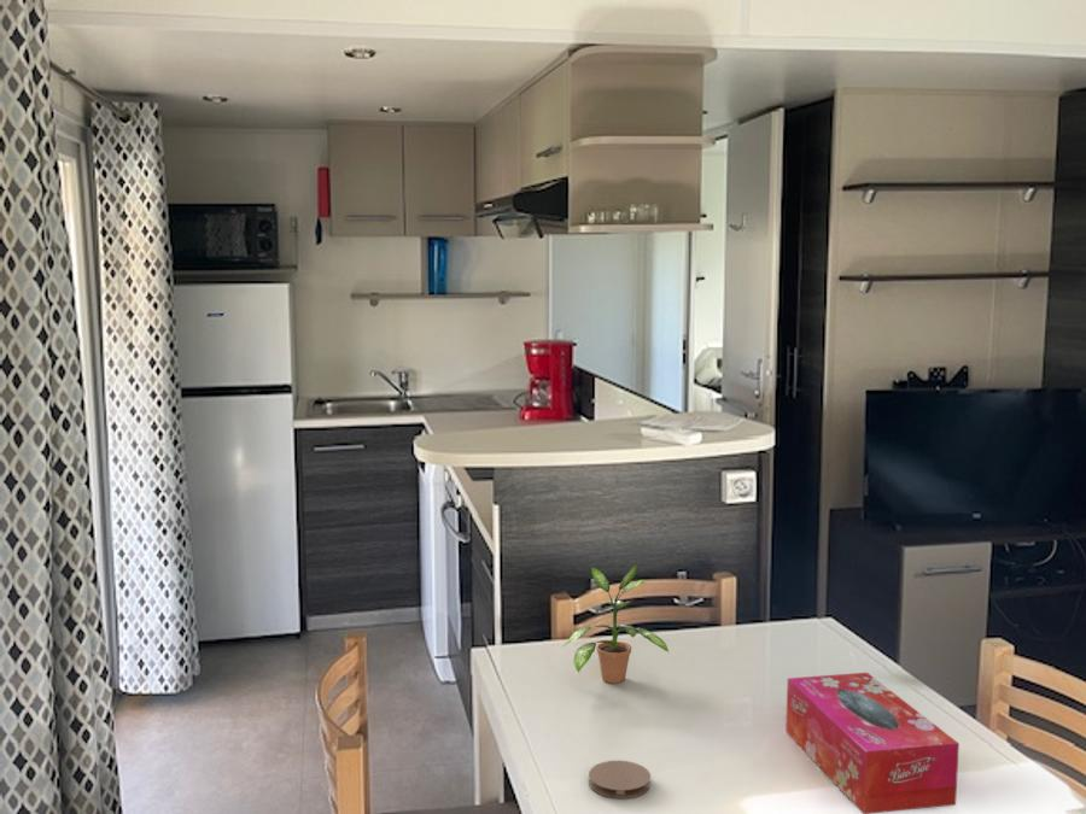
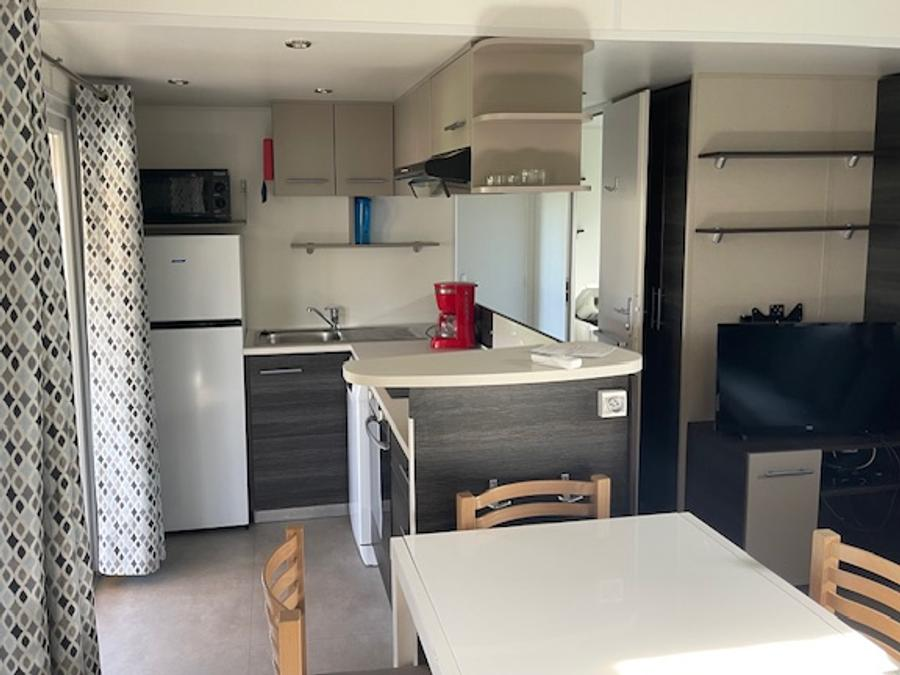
- tissue box [784,672,961,814]
- potted plant [561,563,670,685]
- coaster [588,760,652,800]
